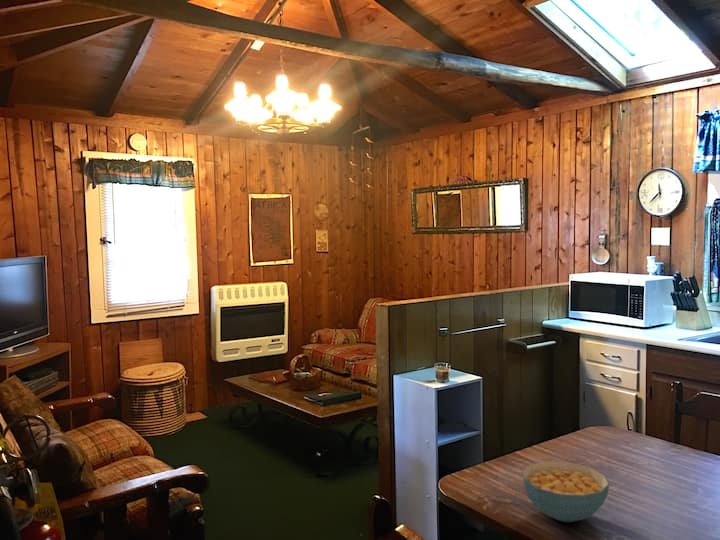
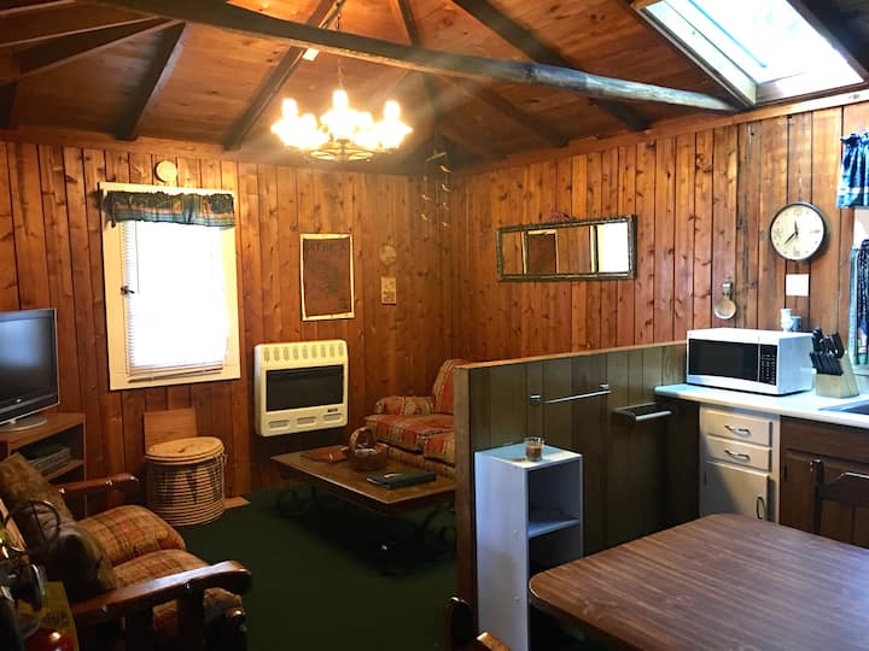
- cereal bowl [521,460,610,523]
